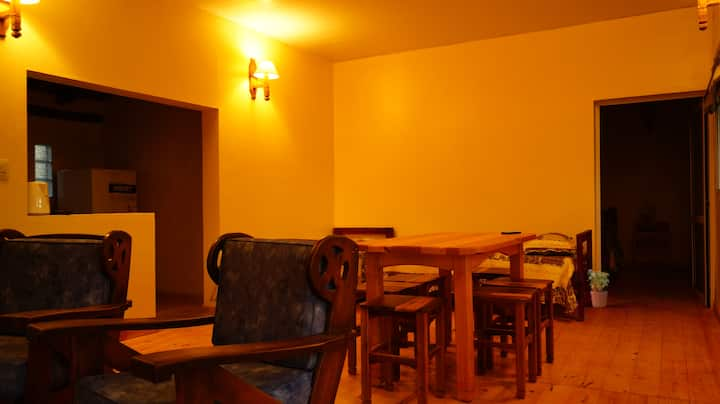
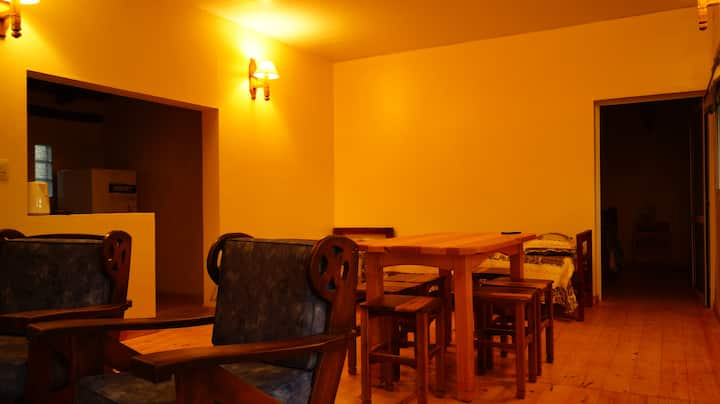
- potted plant [588,269,610,308]
